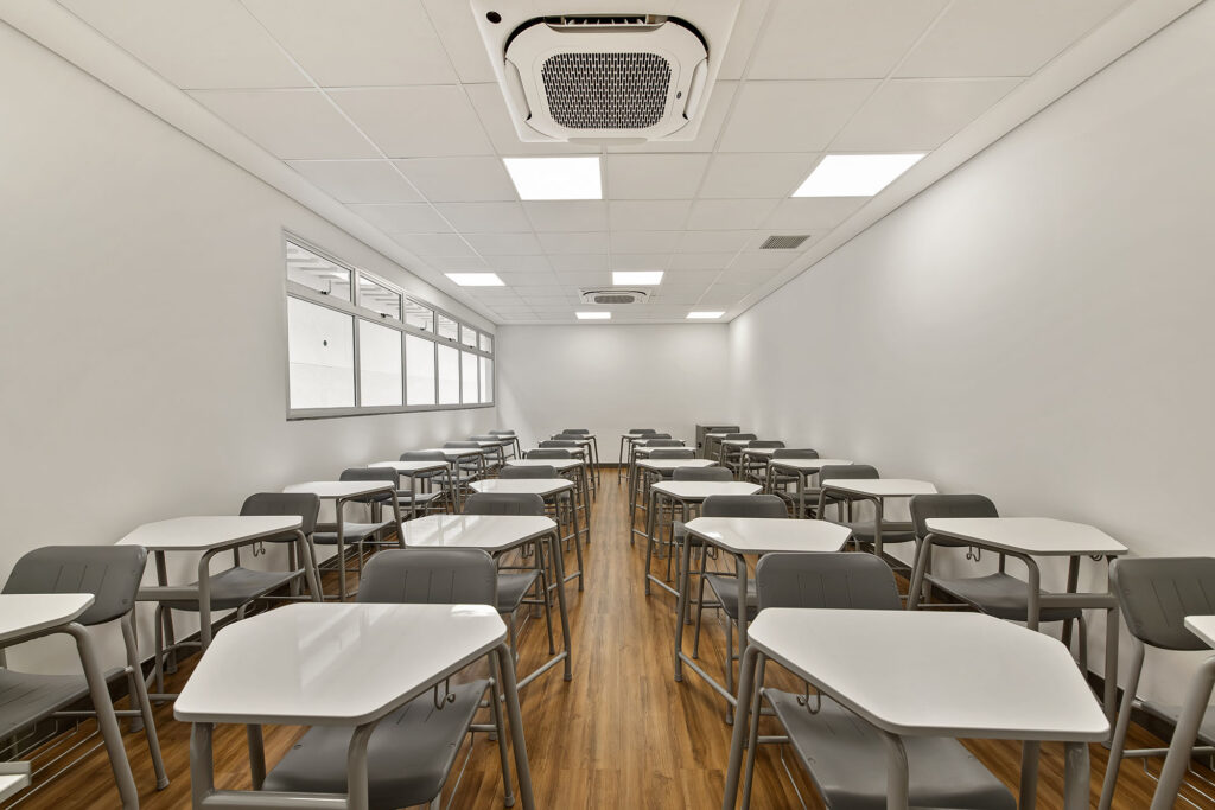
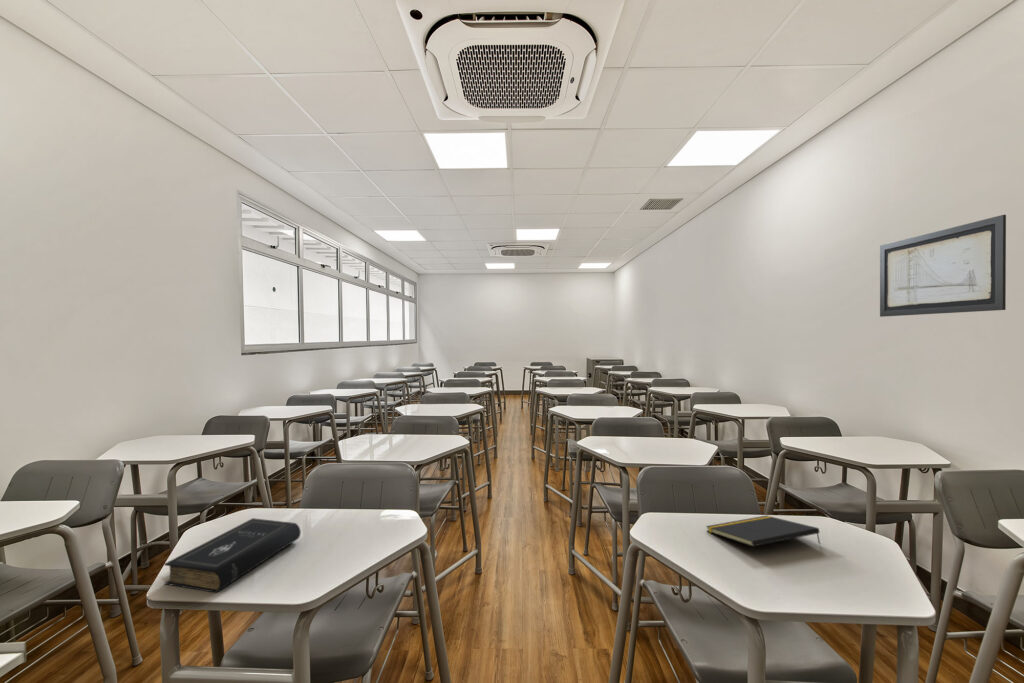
+ wall art [879,214,1007,318]
+ notepad [705,514,821,548]
+ book [163,517,302,594]
